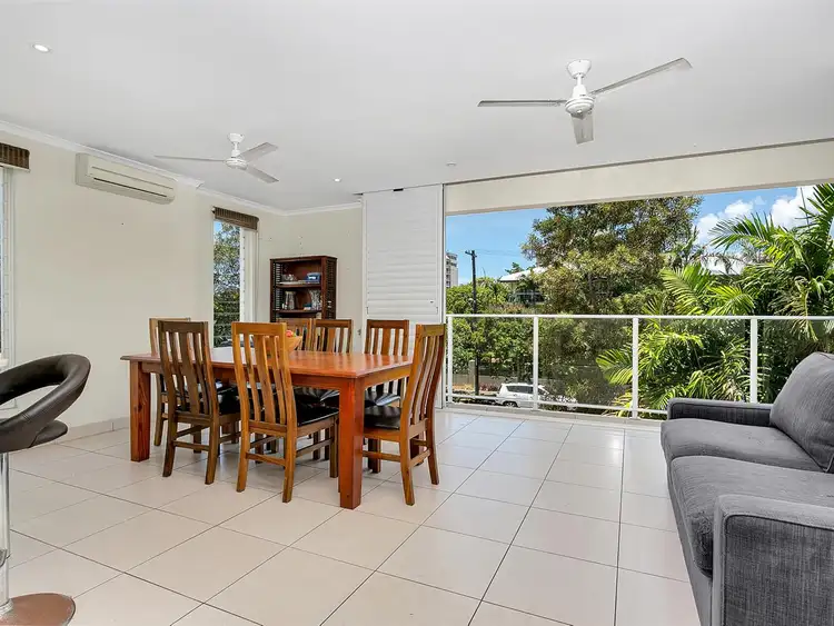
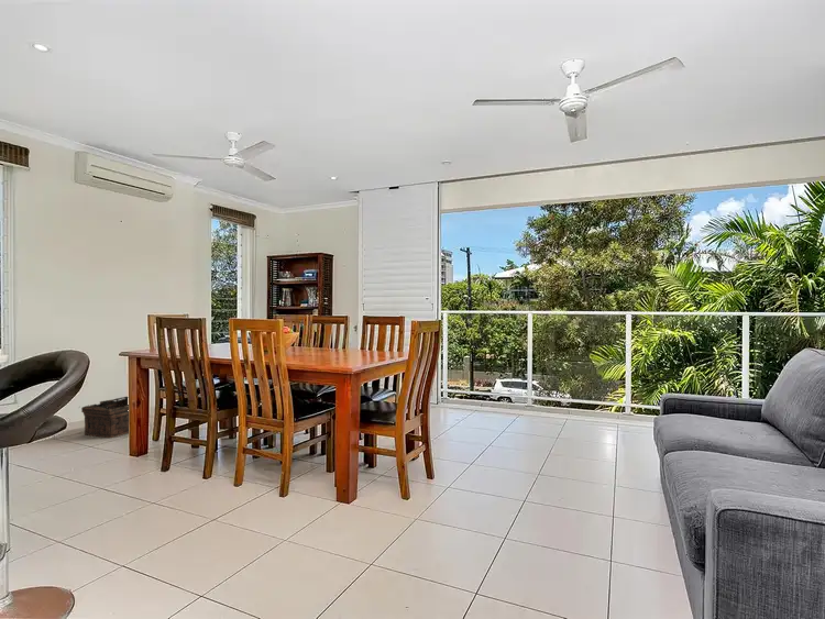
+ basket [78,396,130,439]
